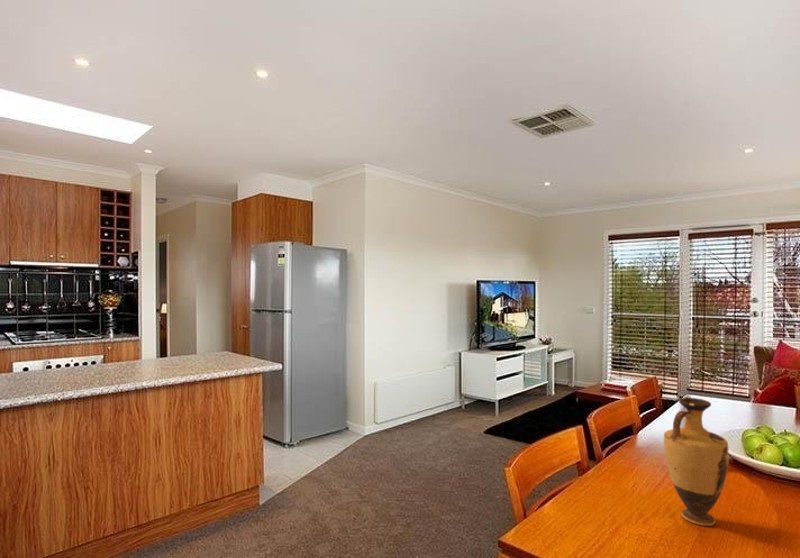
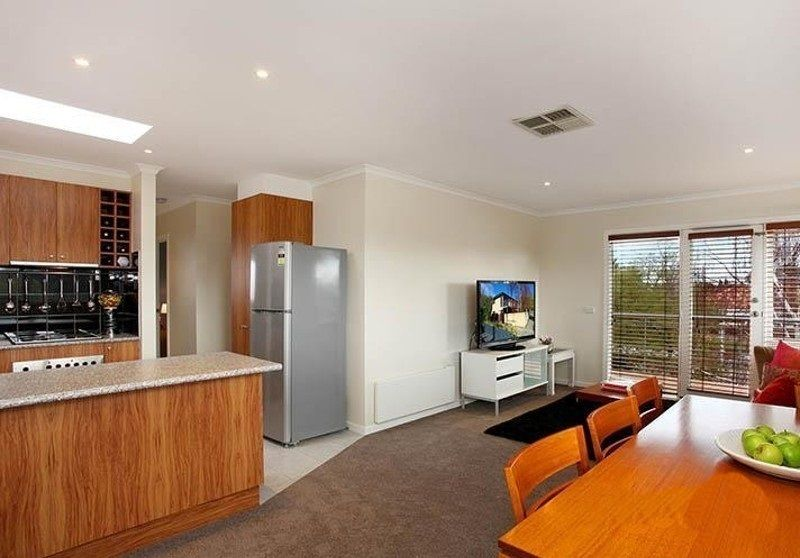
- vase [663,396,729,527]
